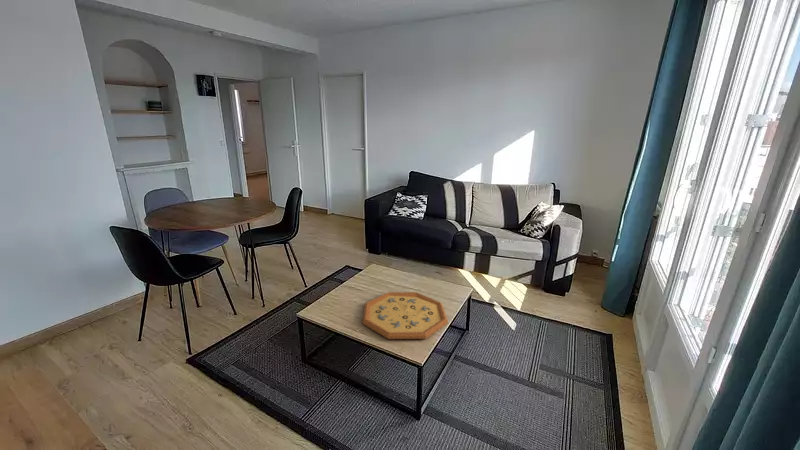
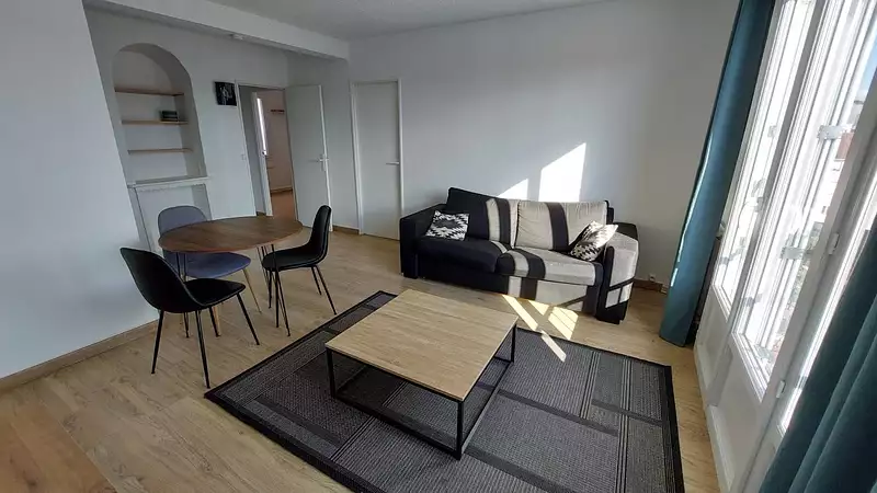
- decorative tray [362,291,449,340]
